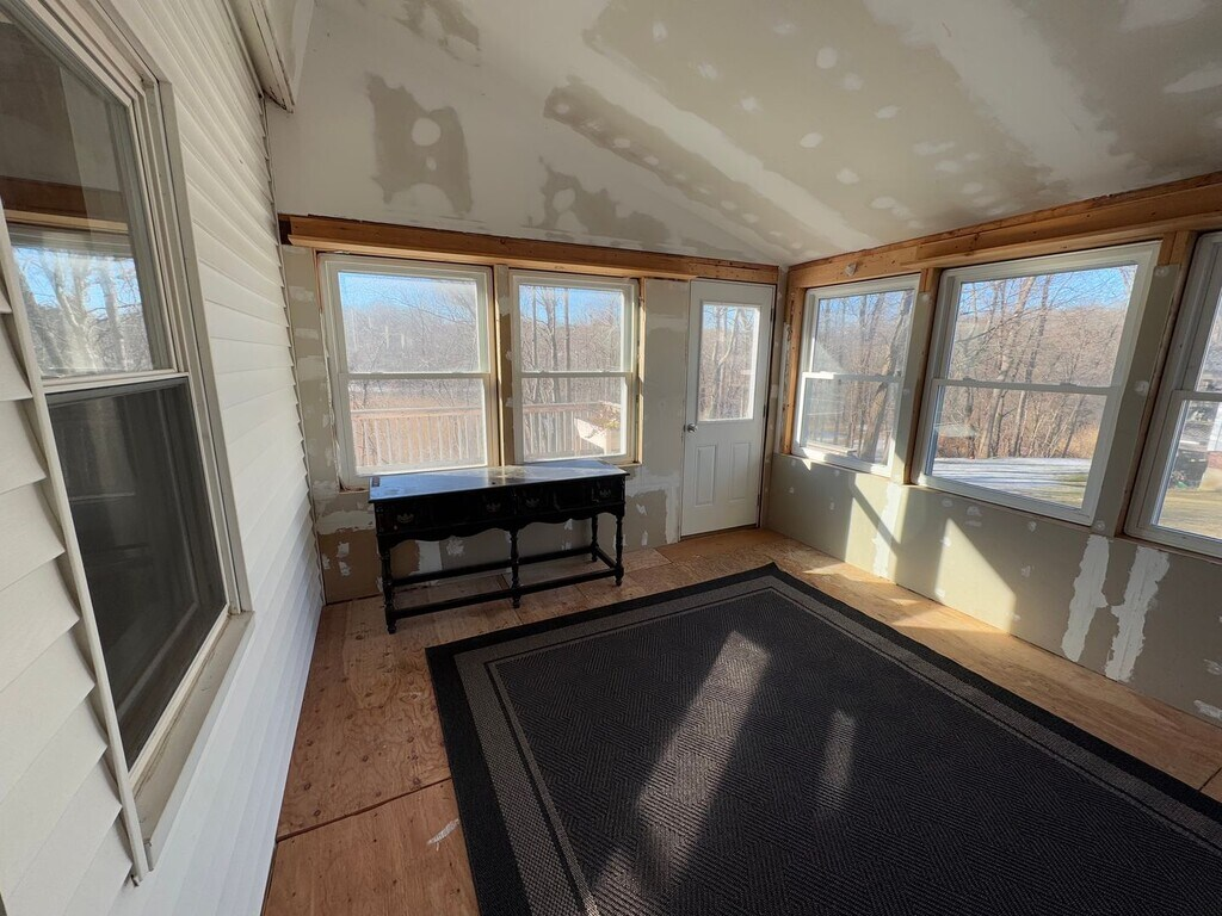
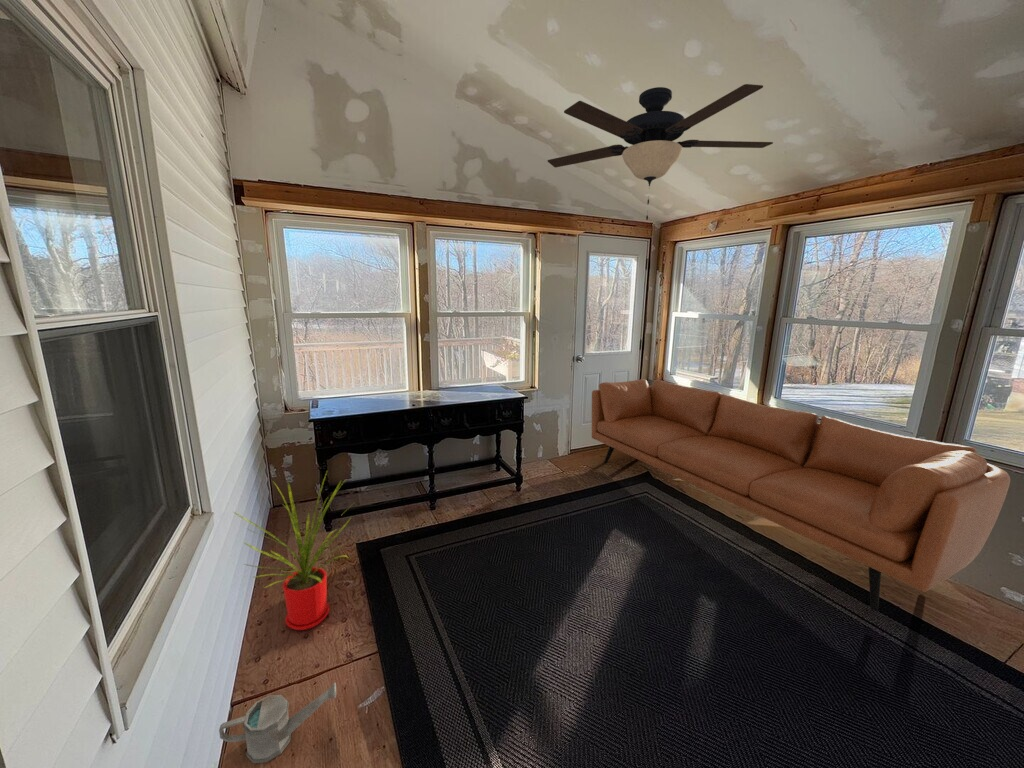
+ leather [591,378,1011,612]
+ ceiling fan [547,83,774,221]
+ house plant [233,471,355,631]
+ watering can [218,681,337,764]
